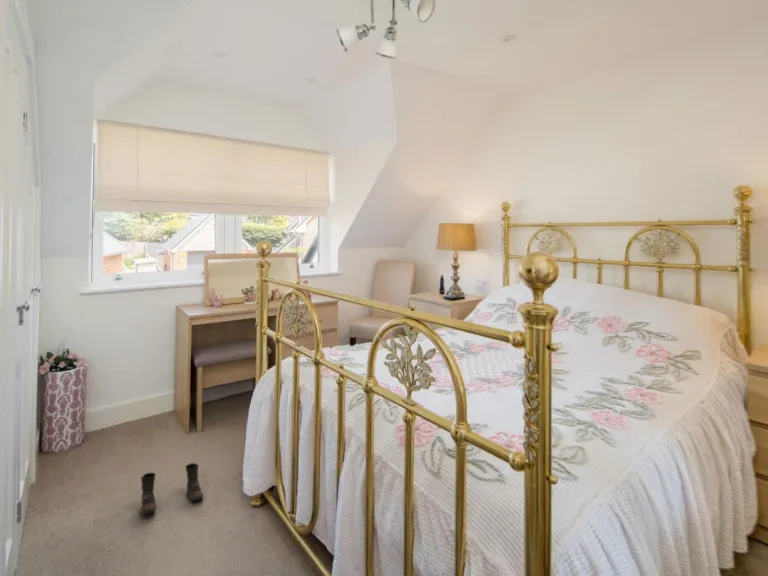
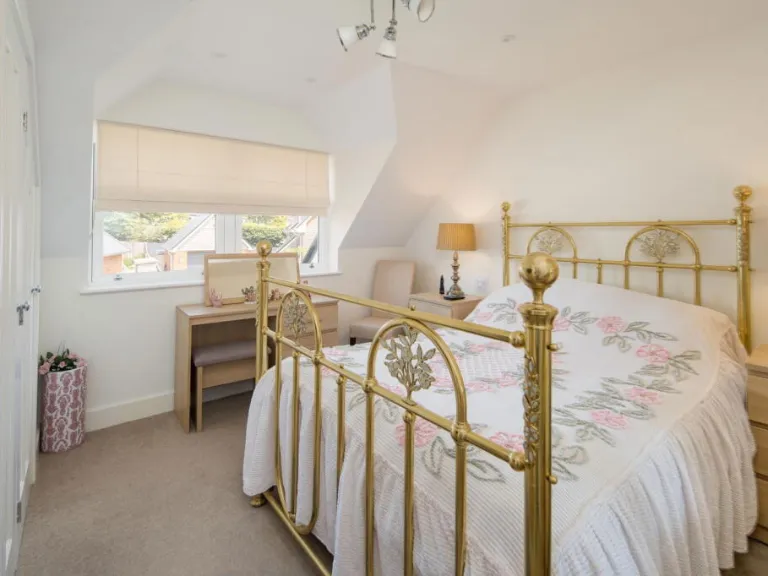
- boots [140,462,204,515]
